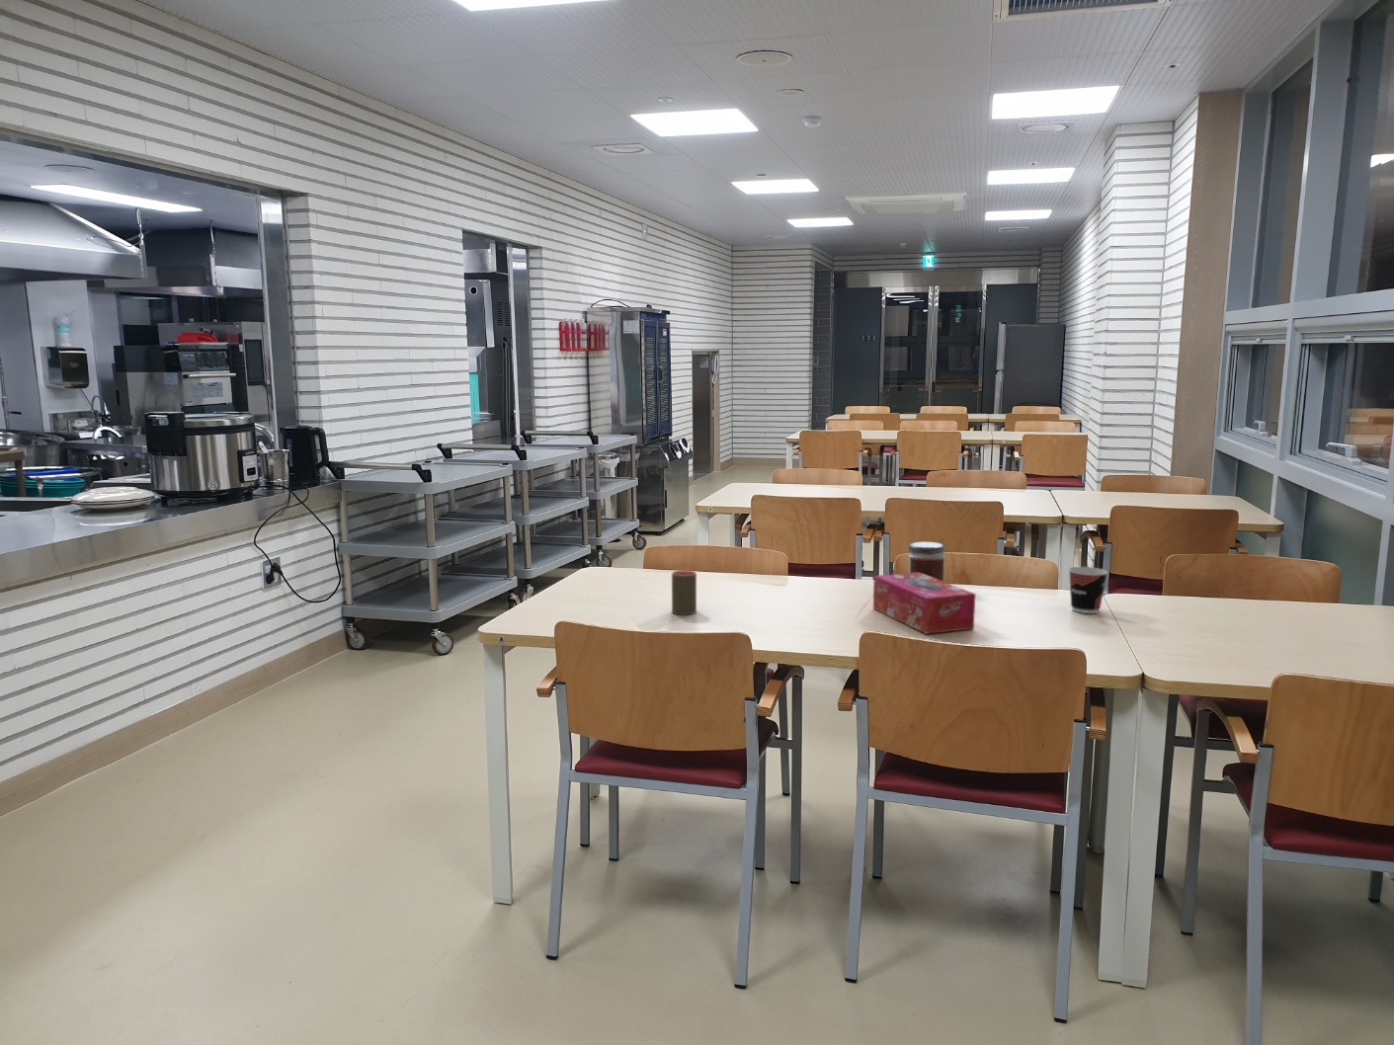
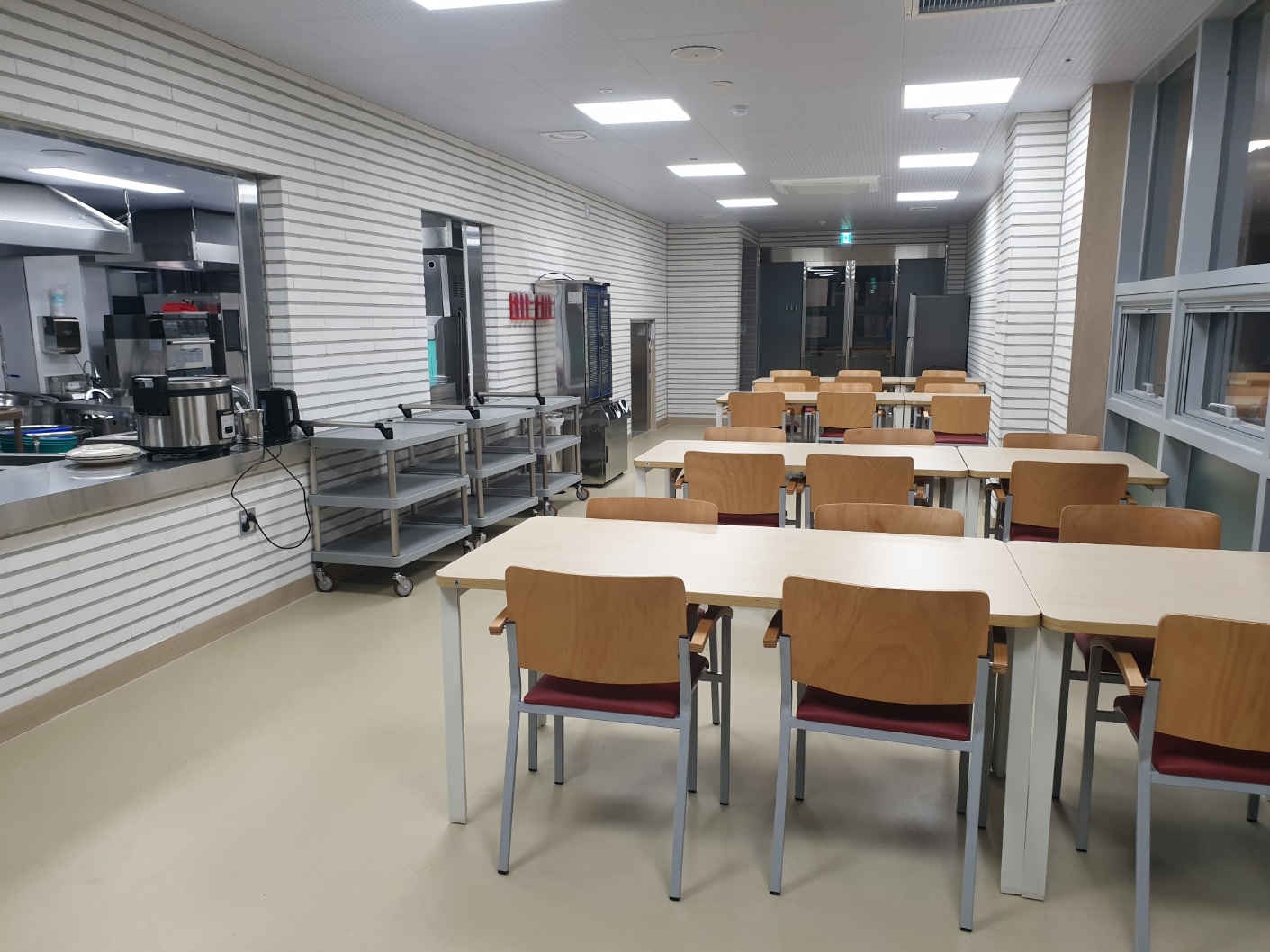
- cup [1067,566,1109,615]
- cup [671,569,697,616]
- tissue box [873,572,976,636]
- jar [907,541,946,582]
